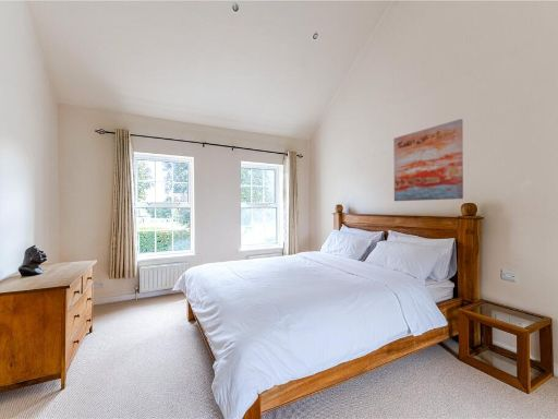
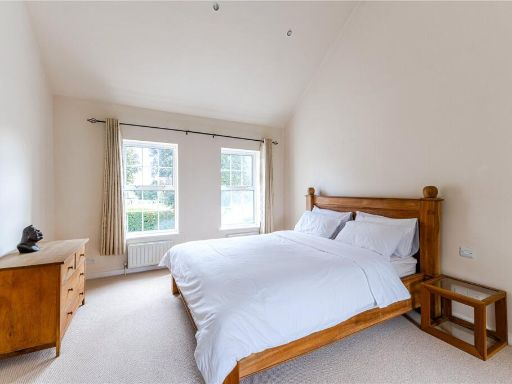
- wall art [392,118,464,202]
